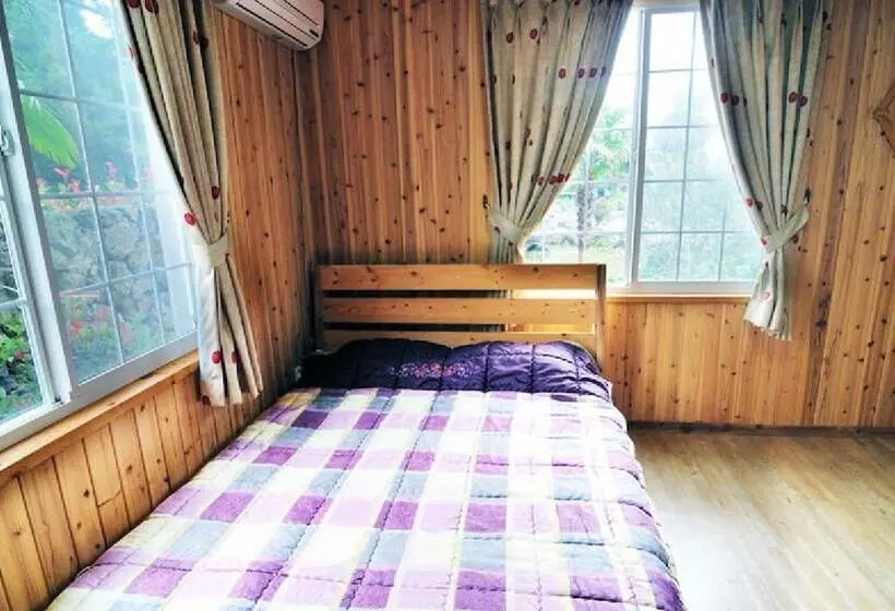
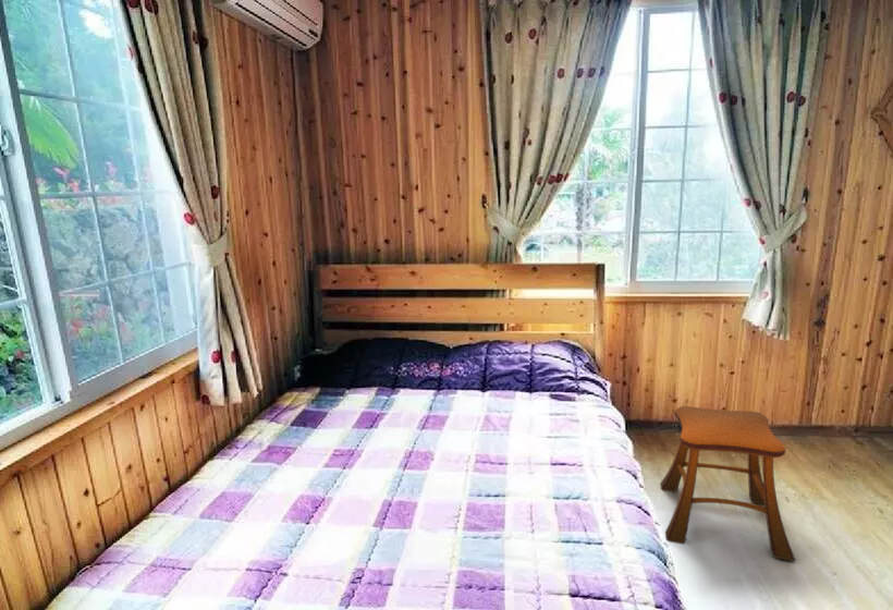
+ stool [659,405,796,562]
